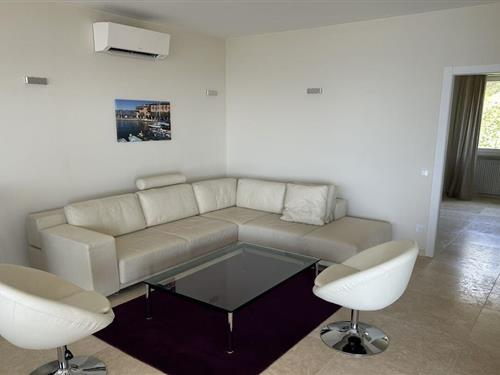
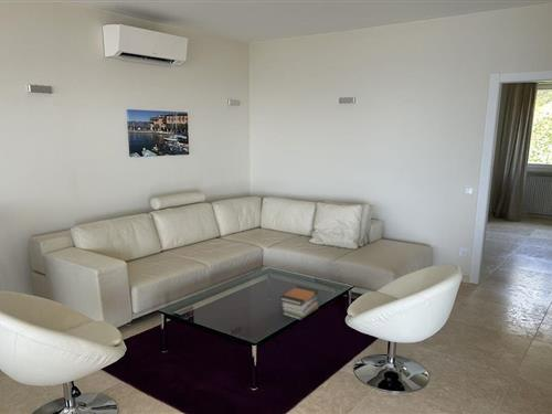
+ book stack [279,285,320,321]
